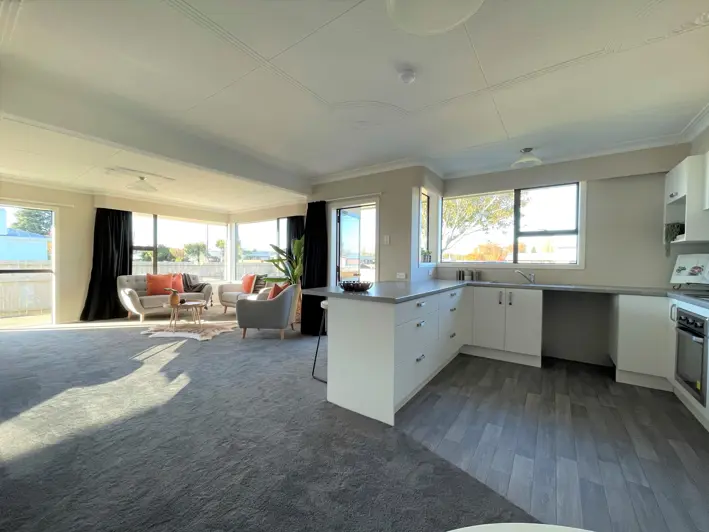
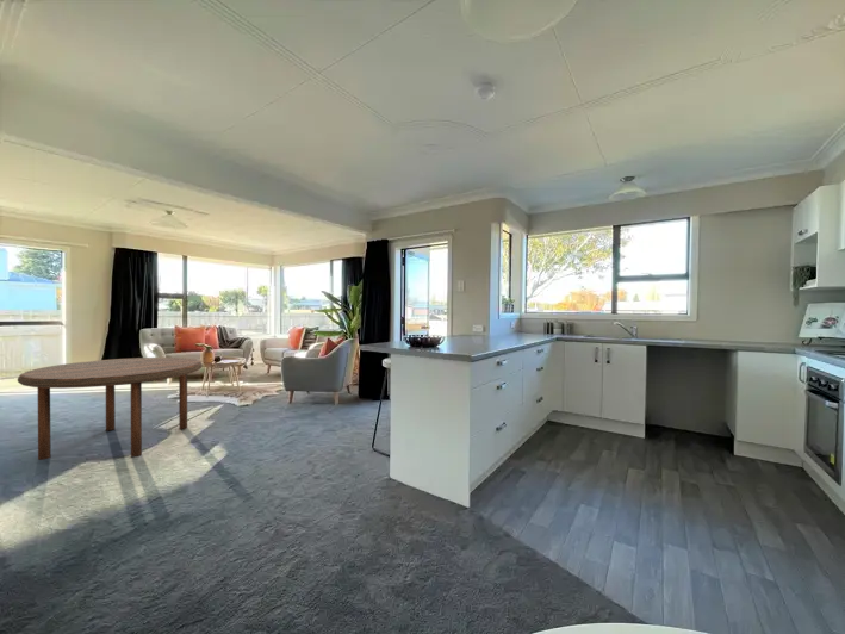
+ dining table [17,356,204,461]
